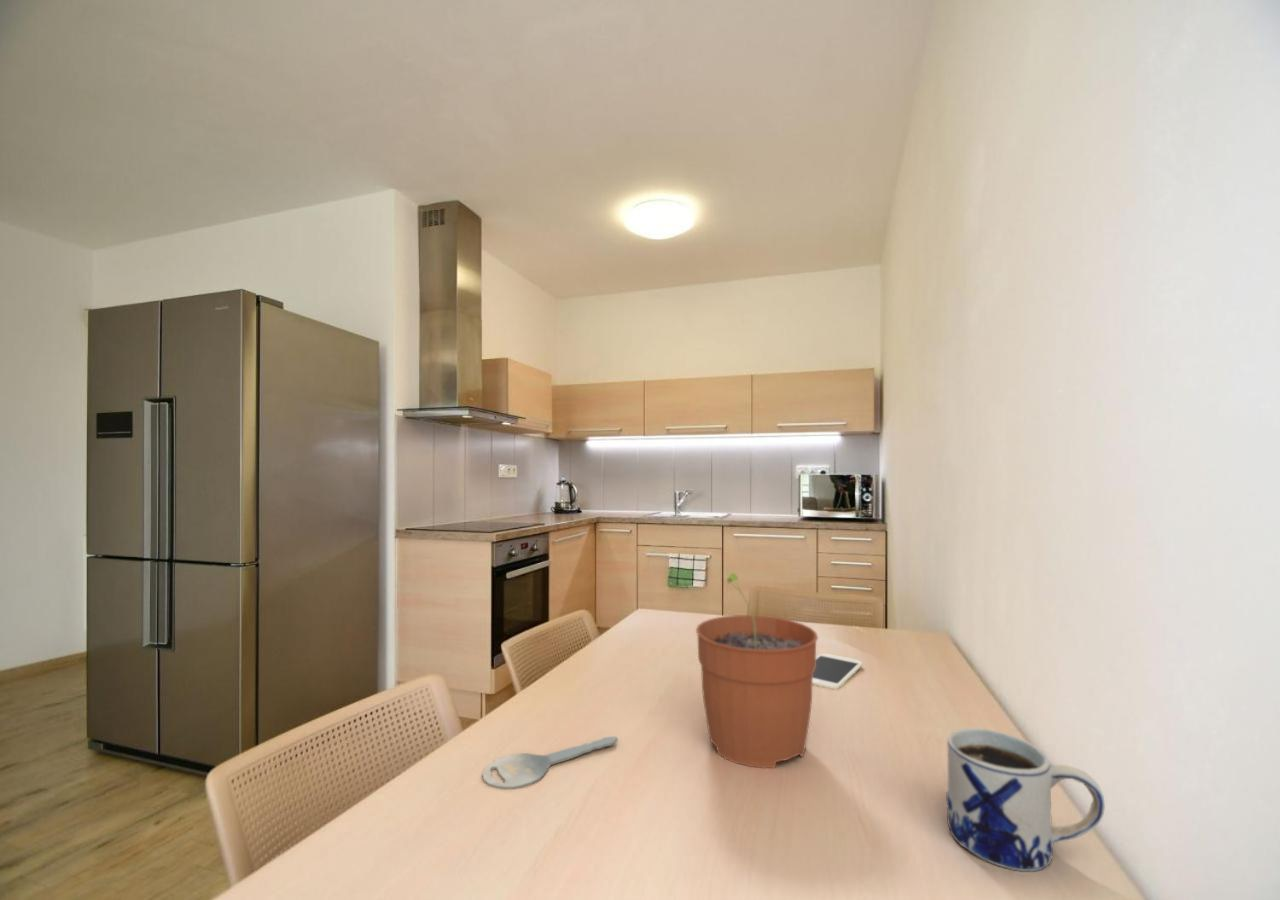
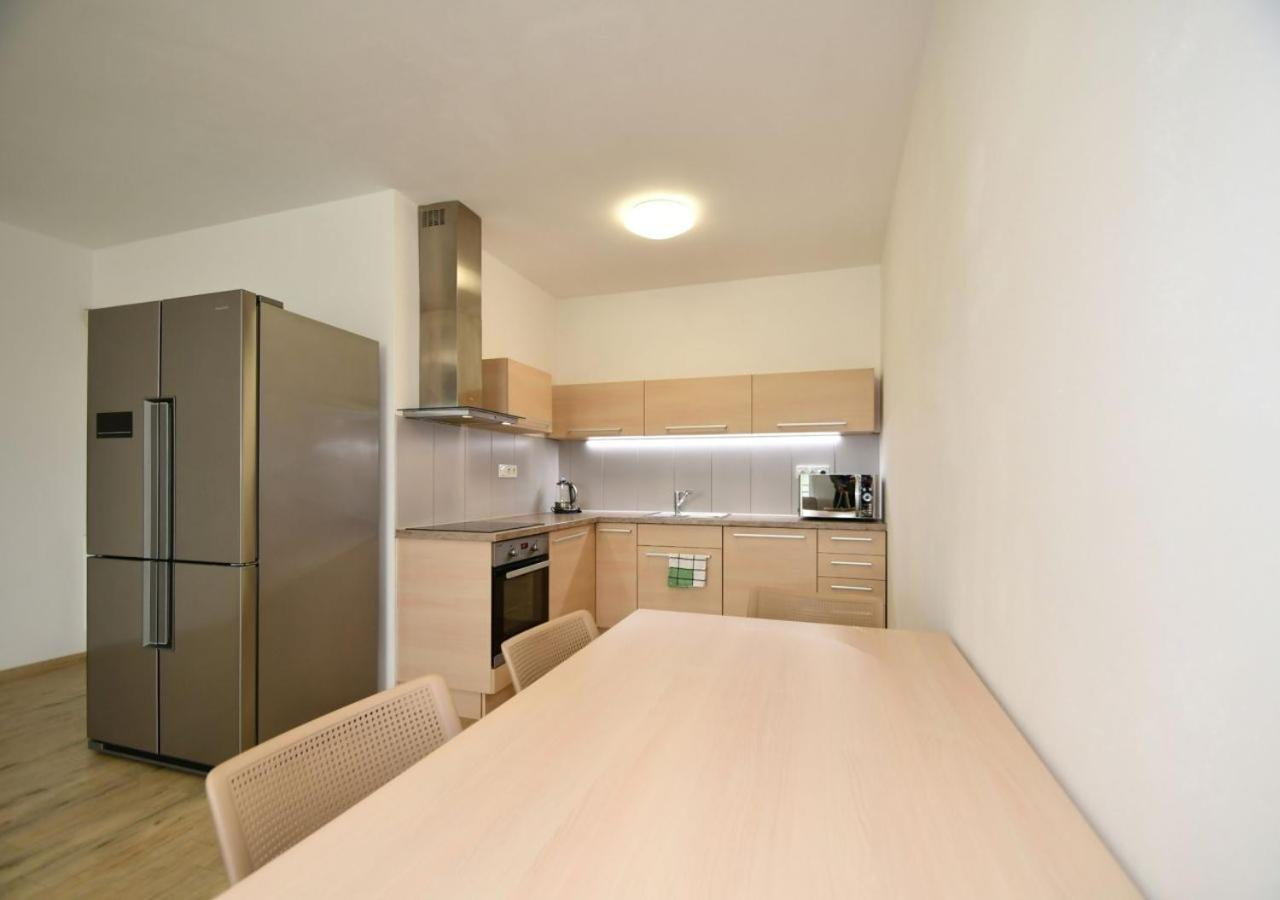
- smartphone [812,653,863,690]
- key [482,736,619,790]
- plant pot [695,572,819,769]
- mug [945,727,1106,872]
